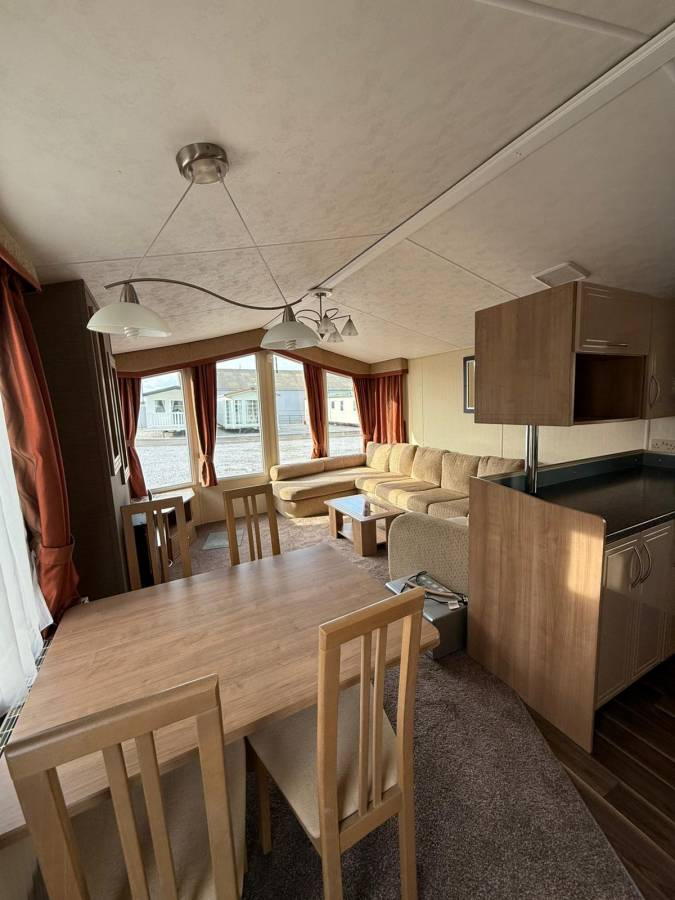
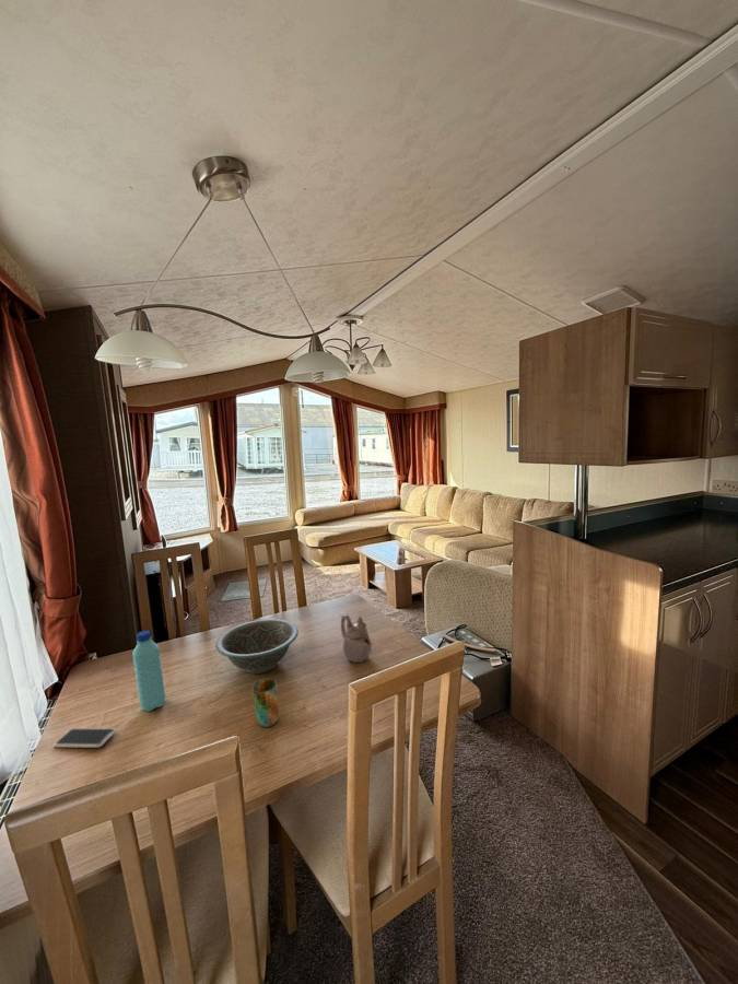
+ cup [251,678,280,728]
+ decorative bowl [214,618,300,675]
+ smartphone [52,727,117,749]
+ water bottle [131,630,166,712]
+ teapot [340,613,373,664]
